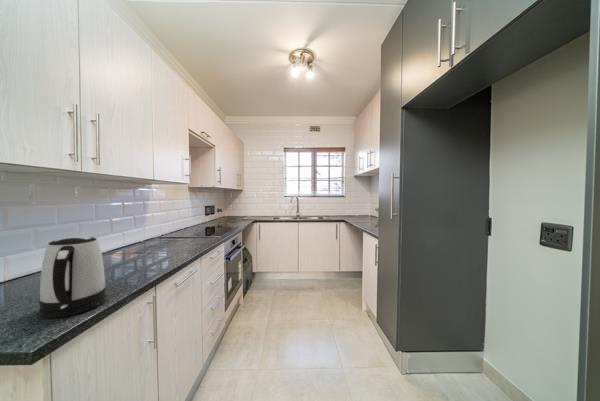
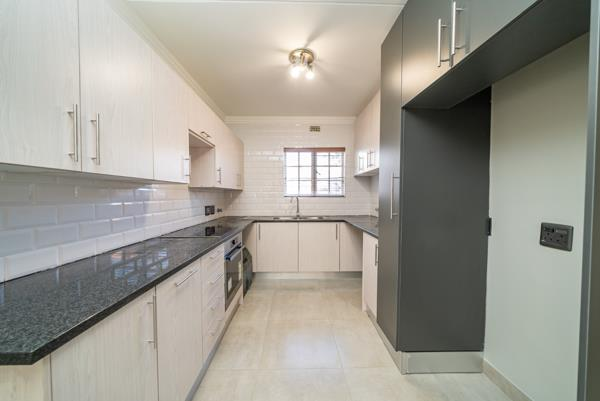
- kettle [38,235,107,319]
